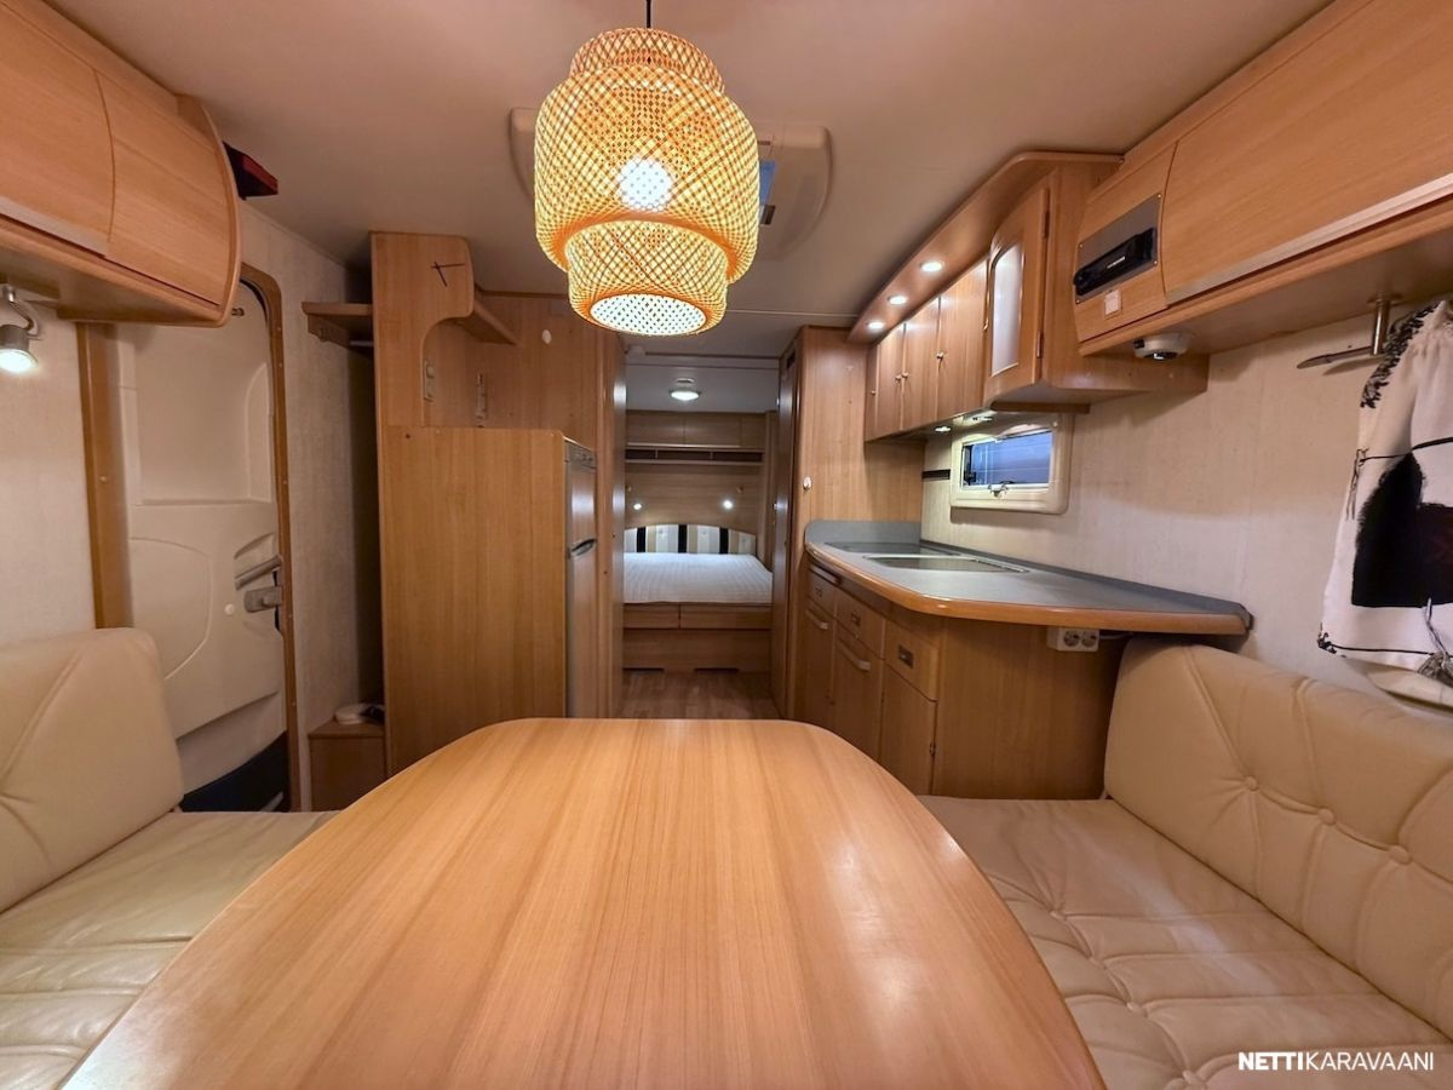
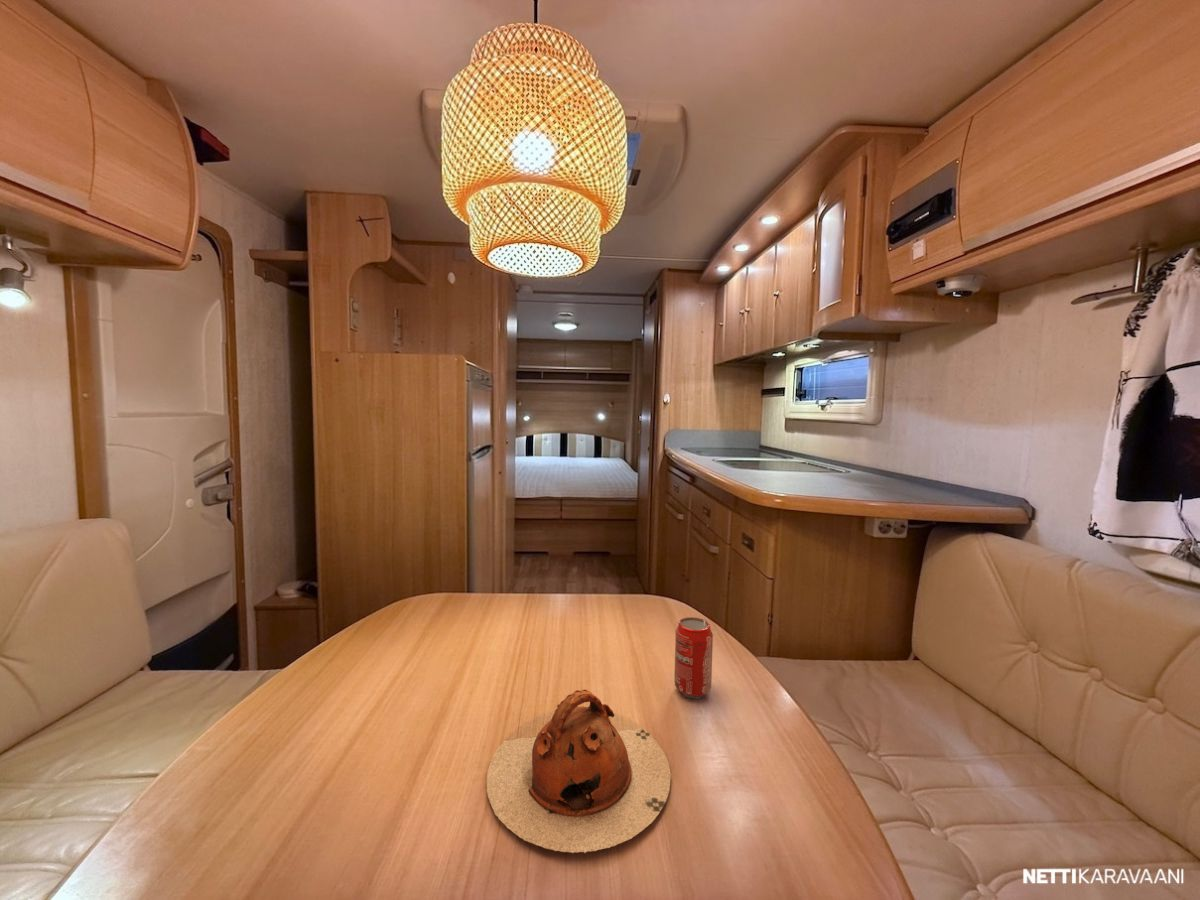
+ beverage can [673,616,714,700]
+ teapot [485,688,672,854]
